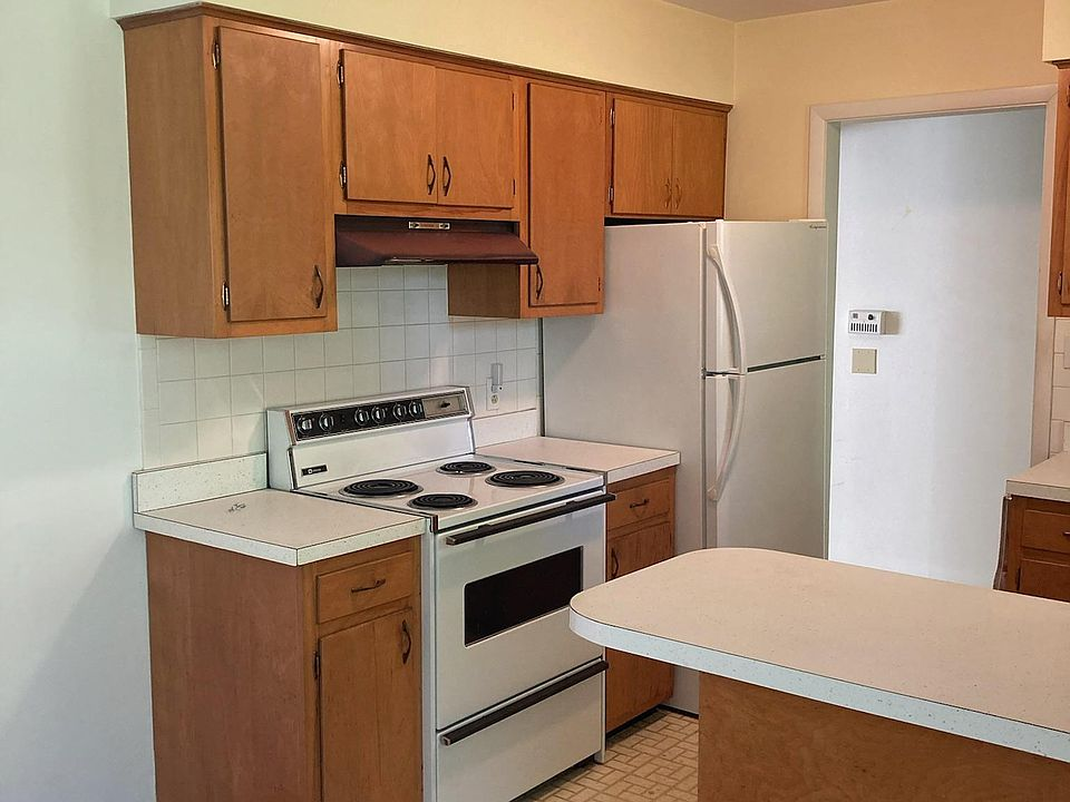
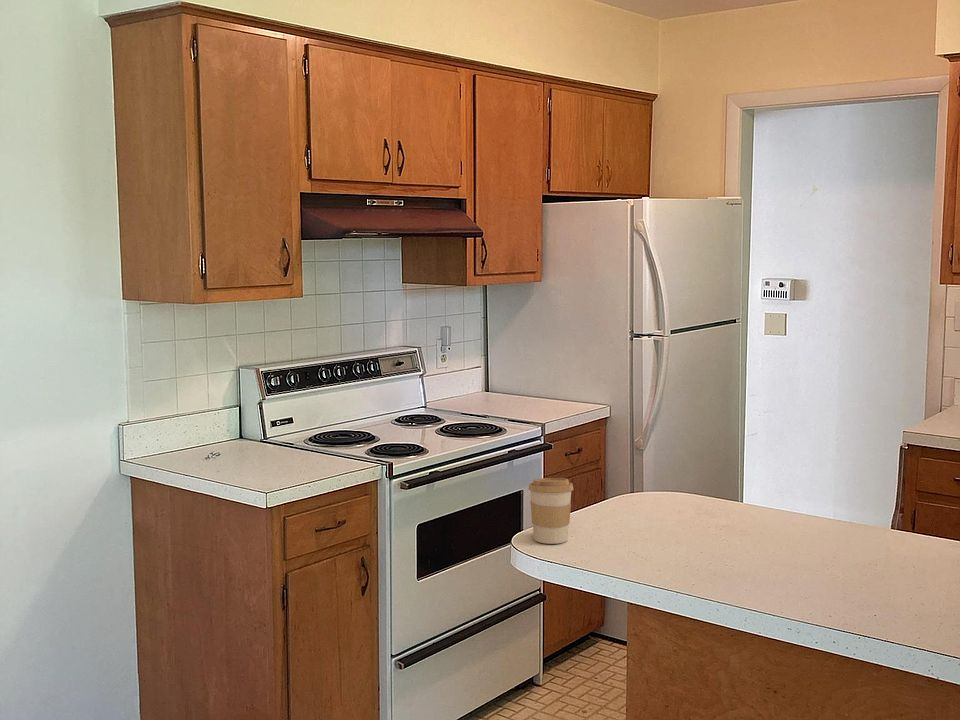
+ coffee cup [527,477,575,545]
